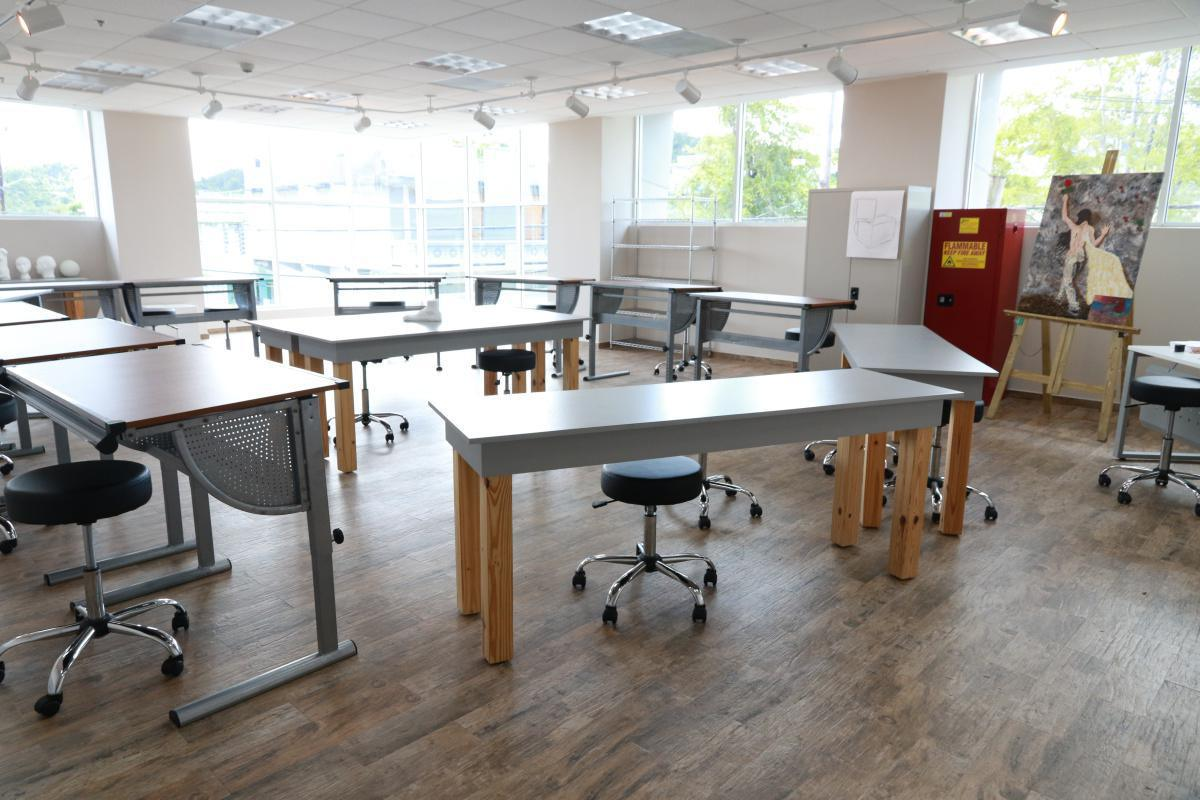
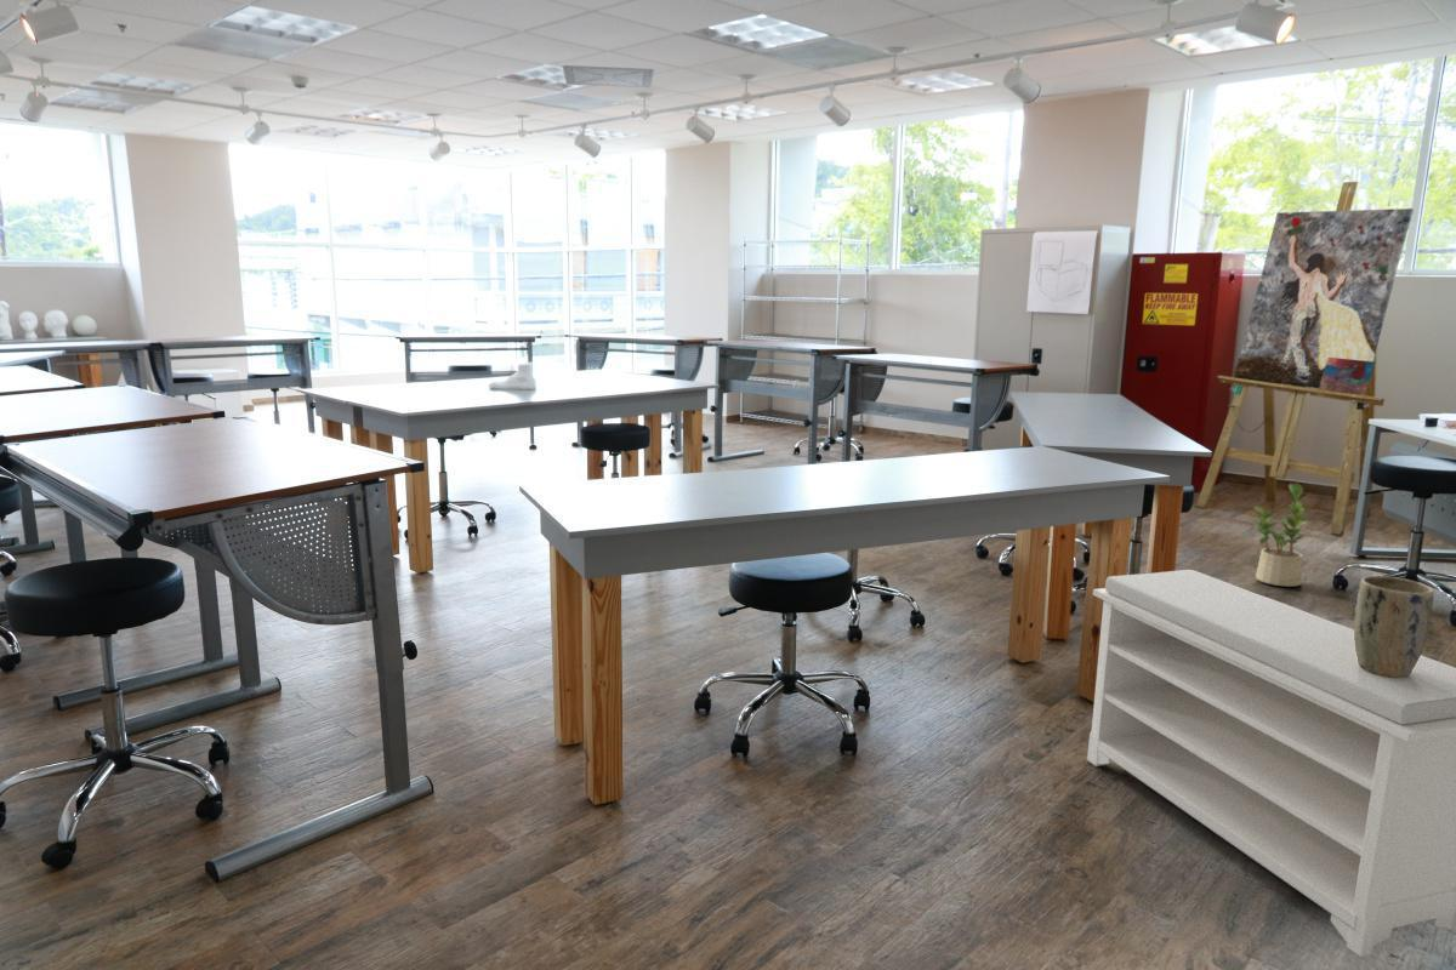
+ potted plant [1246,483,1309,588]
+ ceiling vent [562,64,655,89]
+ bench [1086,569,1456,958]
+ plant pot [1353,575,1435,678]
